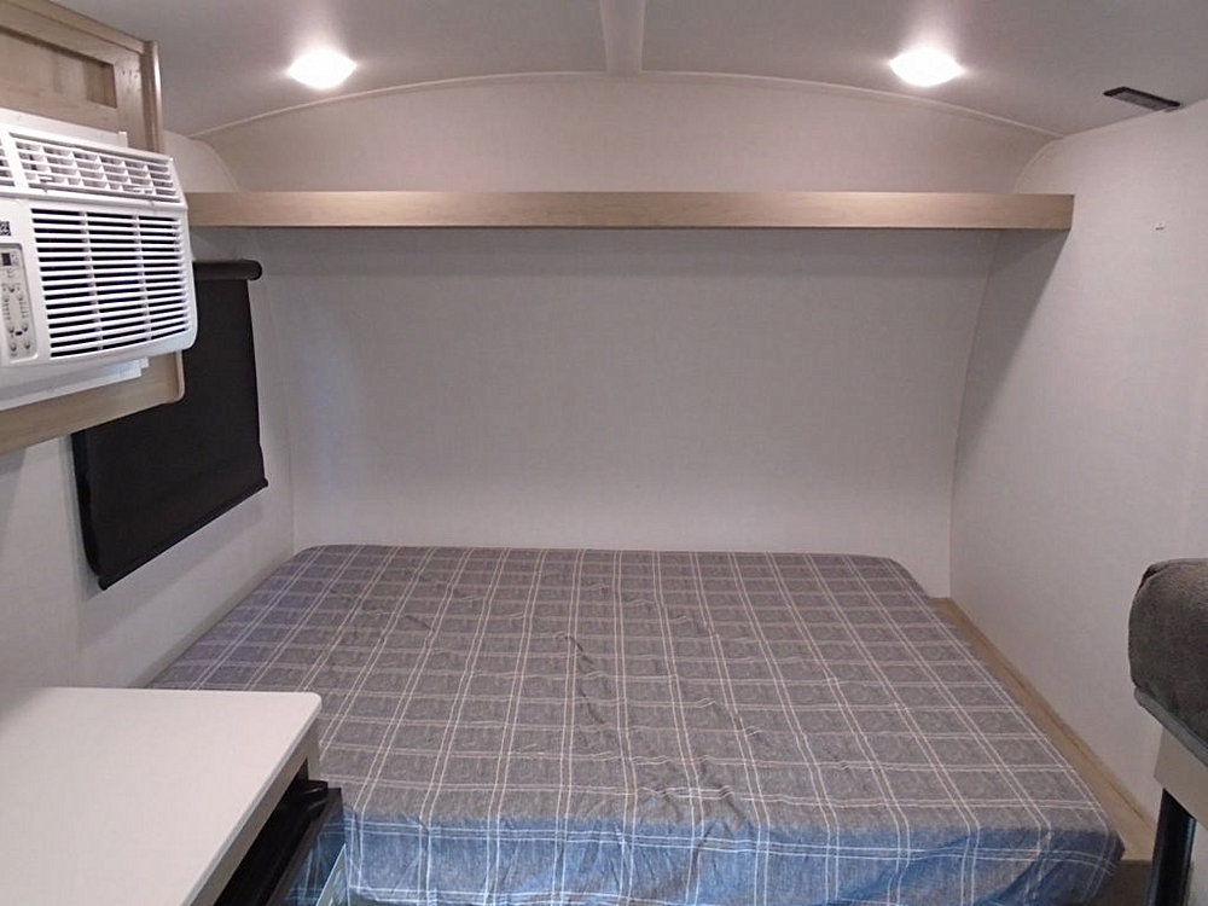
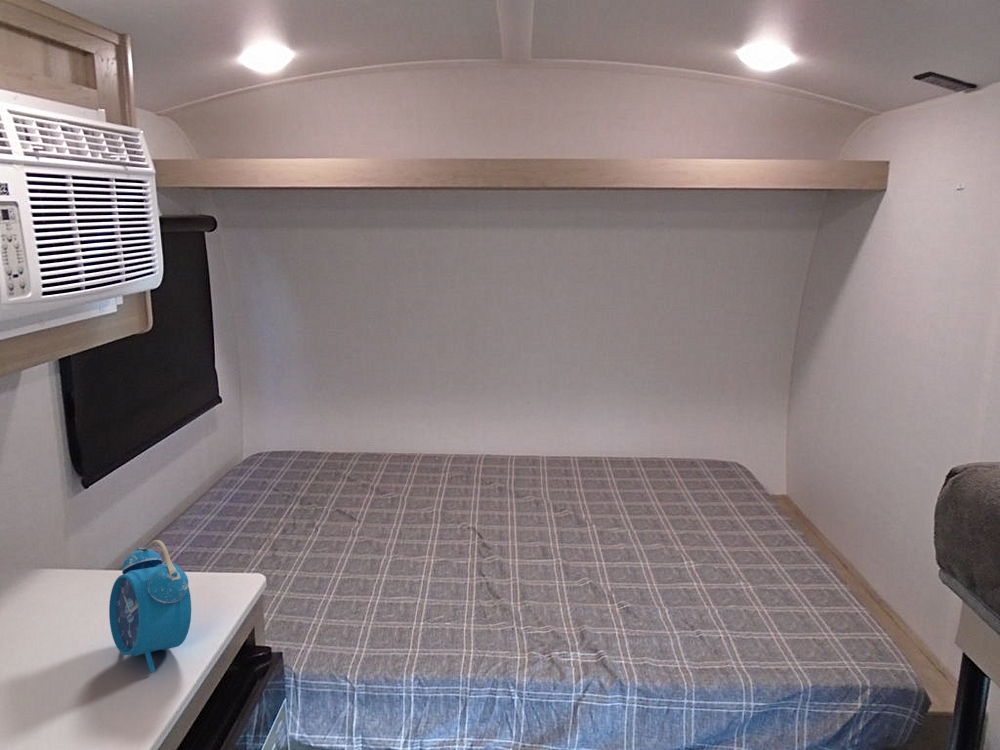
+ alarm clock [108,539,192,673]
